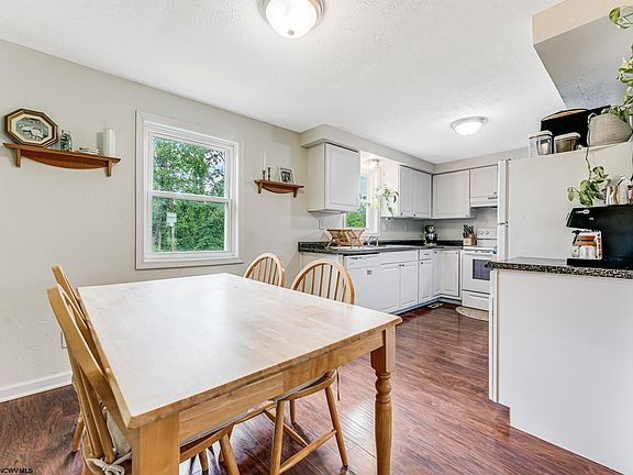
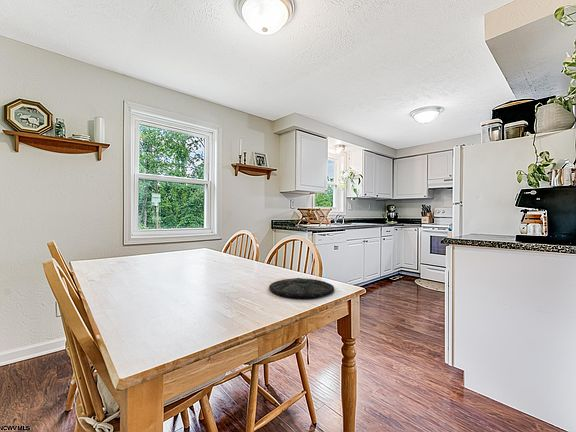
+ plate [268,277,335,299]
